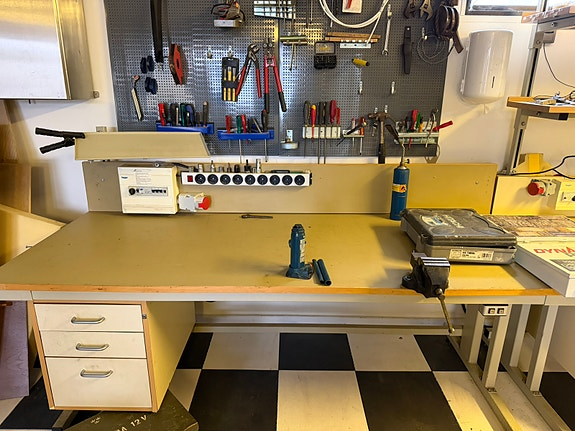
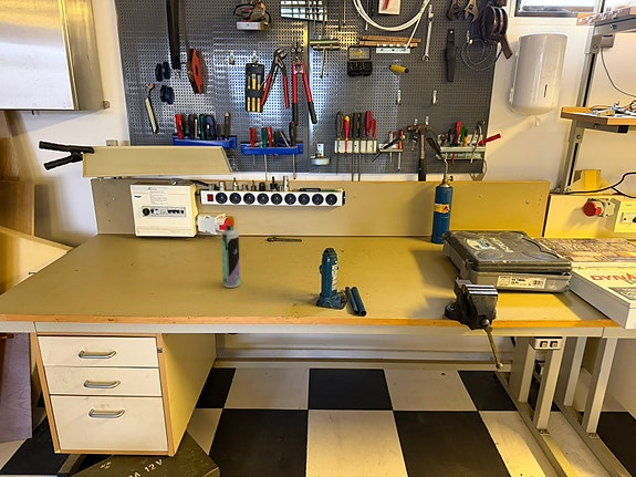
+ spray can [220,224,241,289]
